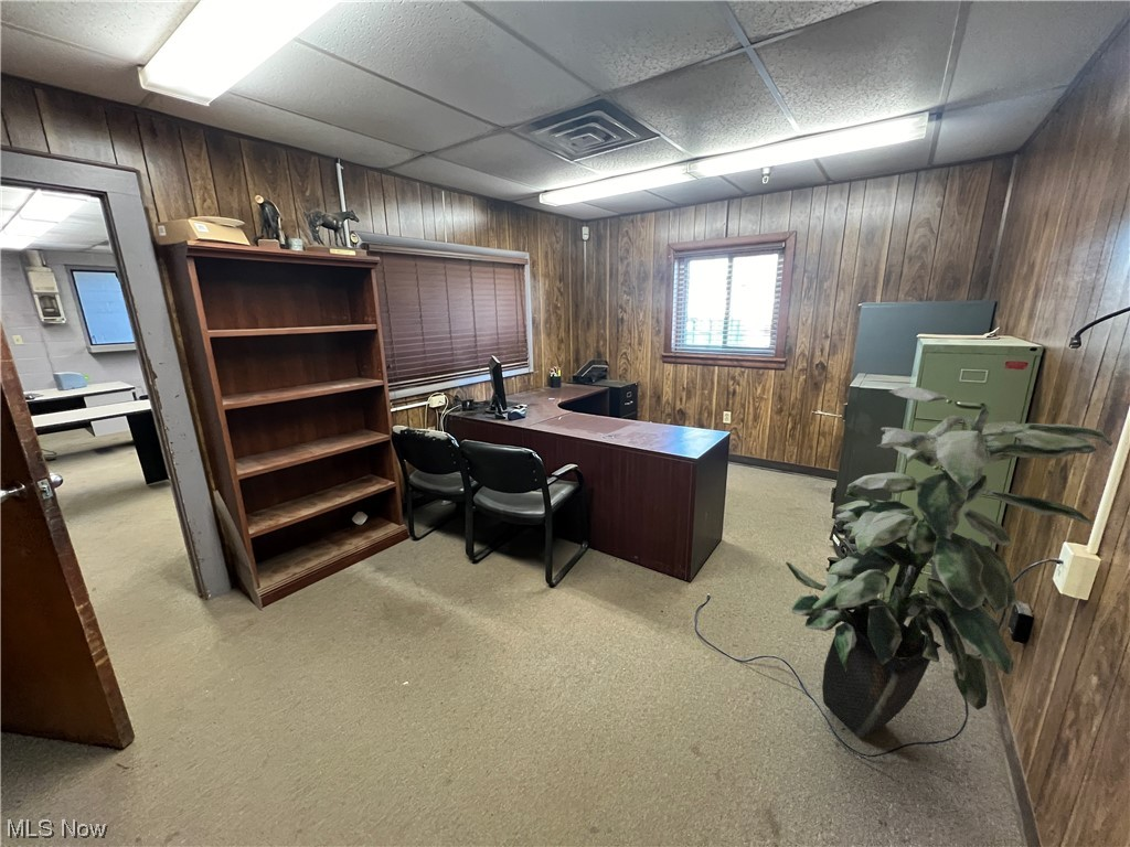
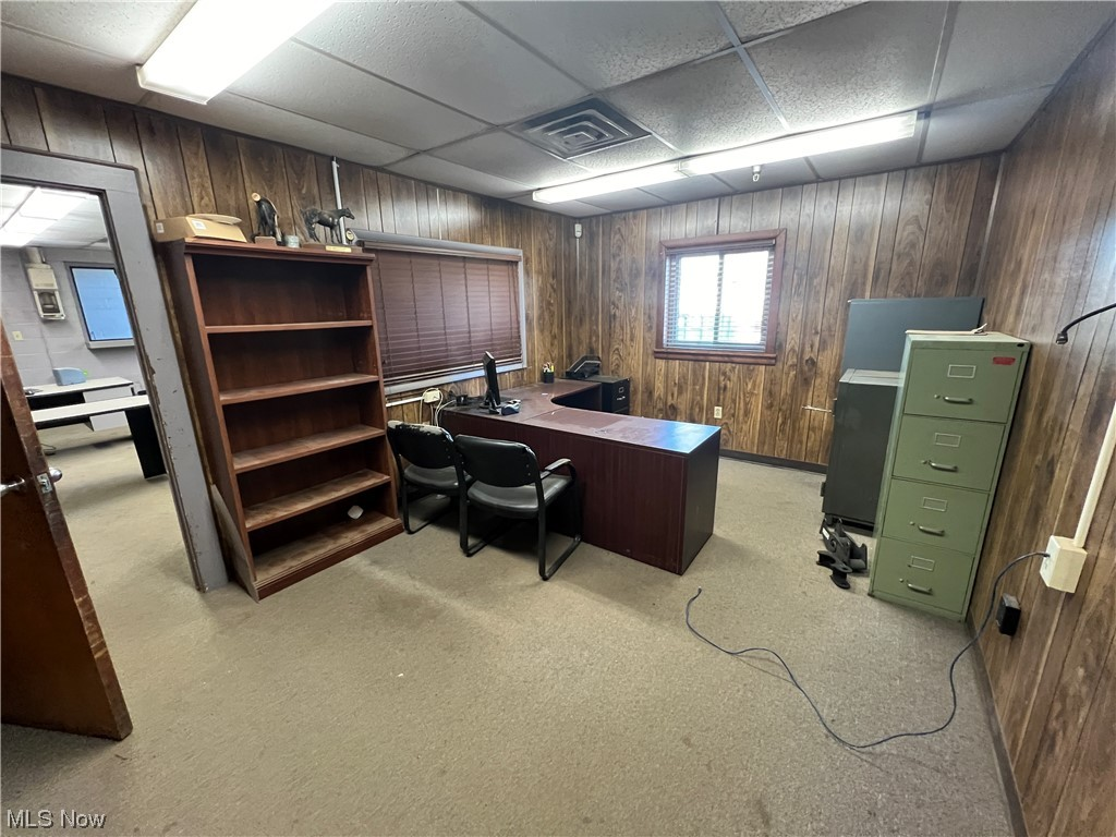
- indoor plant [785,386,1115,739]
